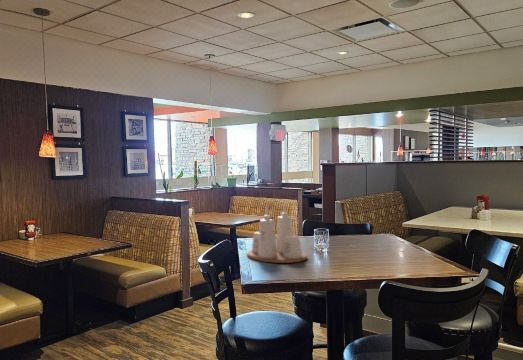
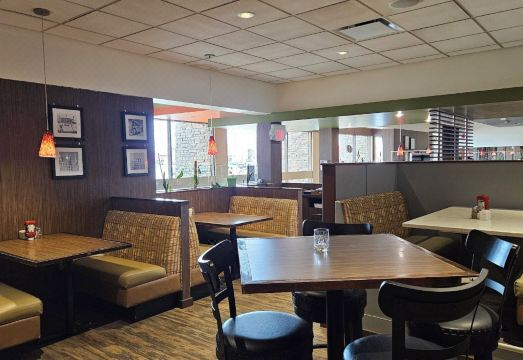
- condiment set [246,203,308,264]
